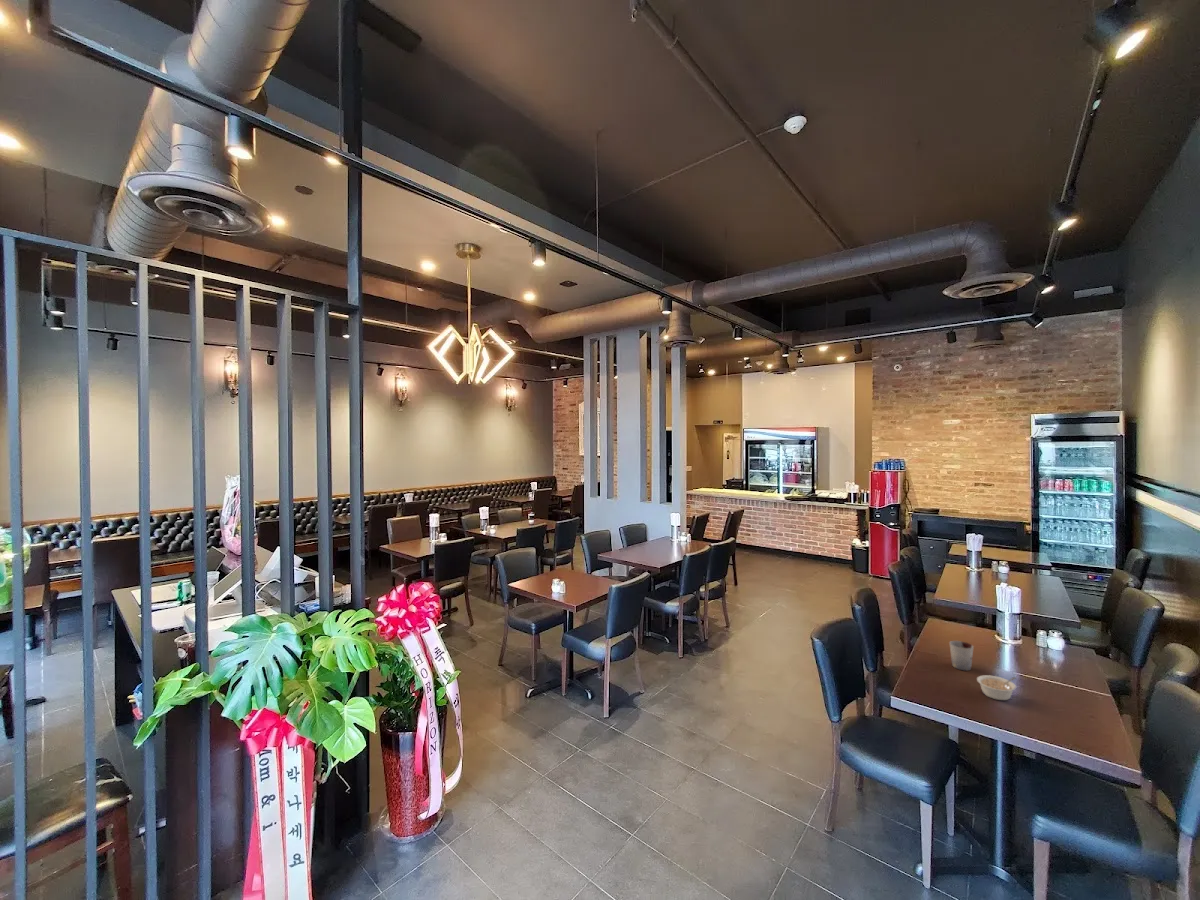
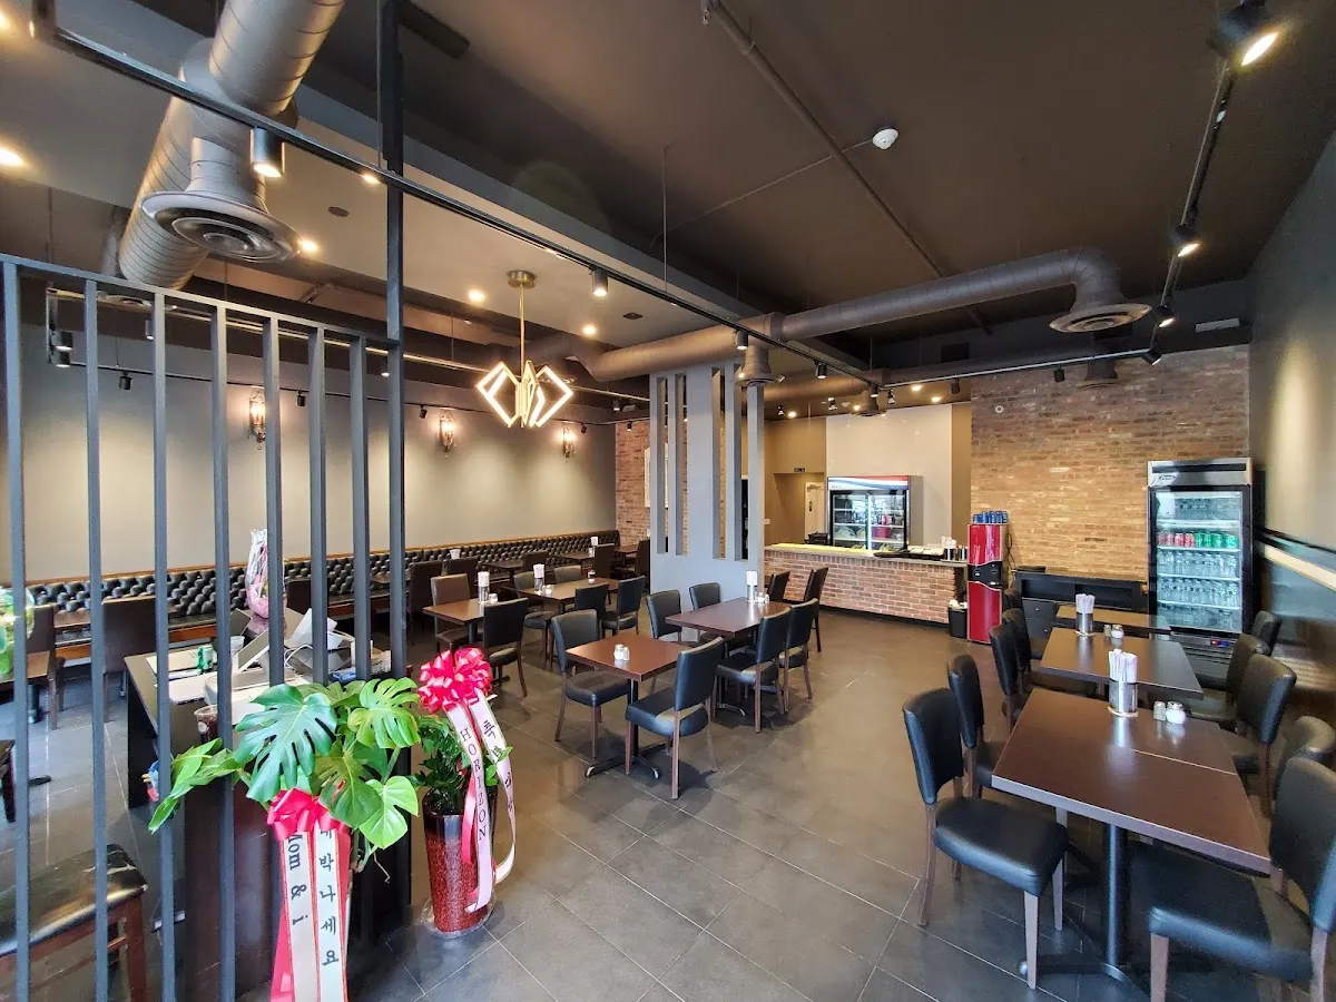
- cup [948,640,975,671]
- legume [976,674,1017,701]
